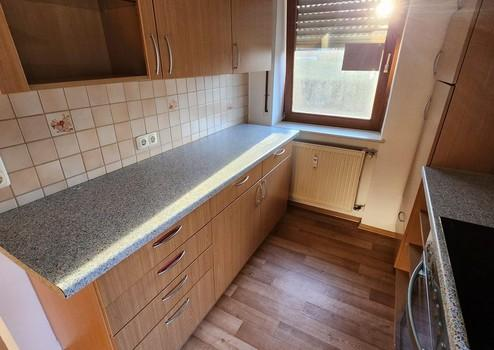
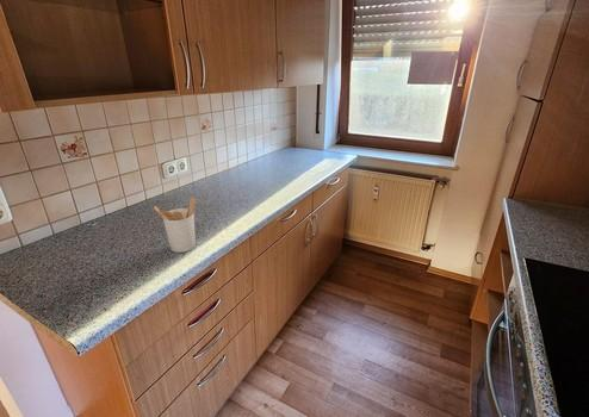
+ utensil holder [153,197,197,254]
